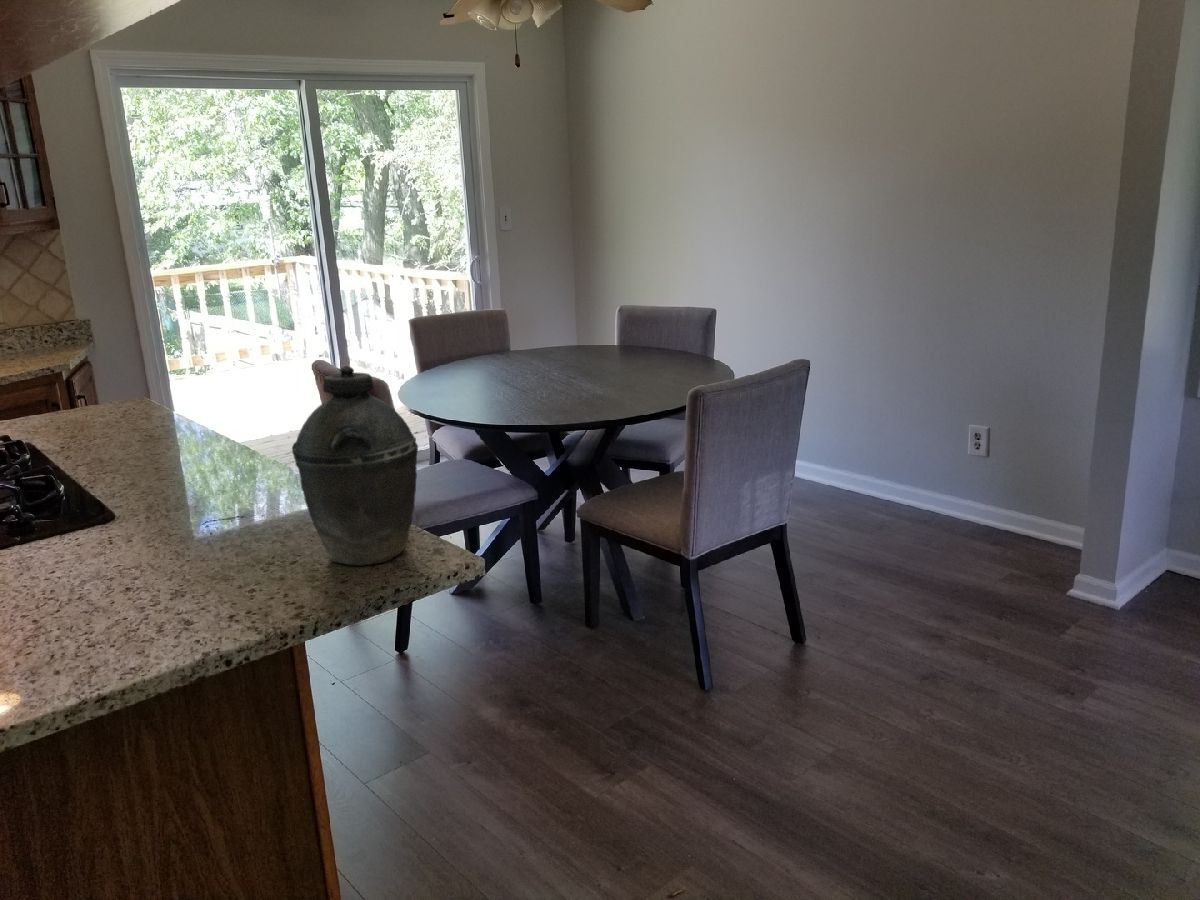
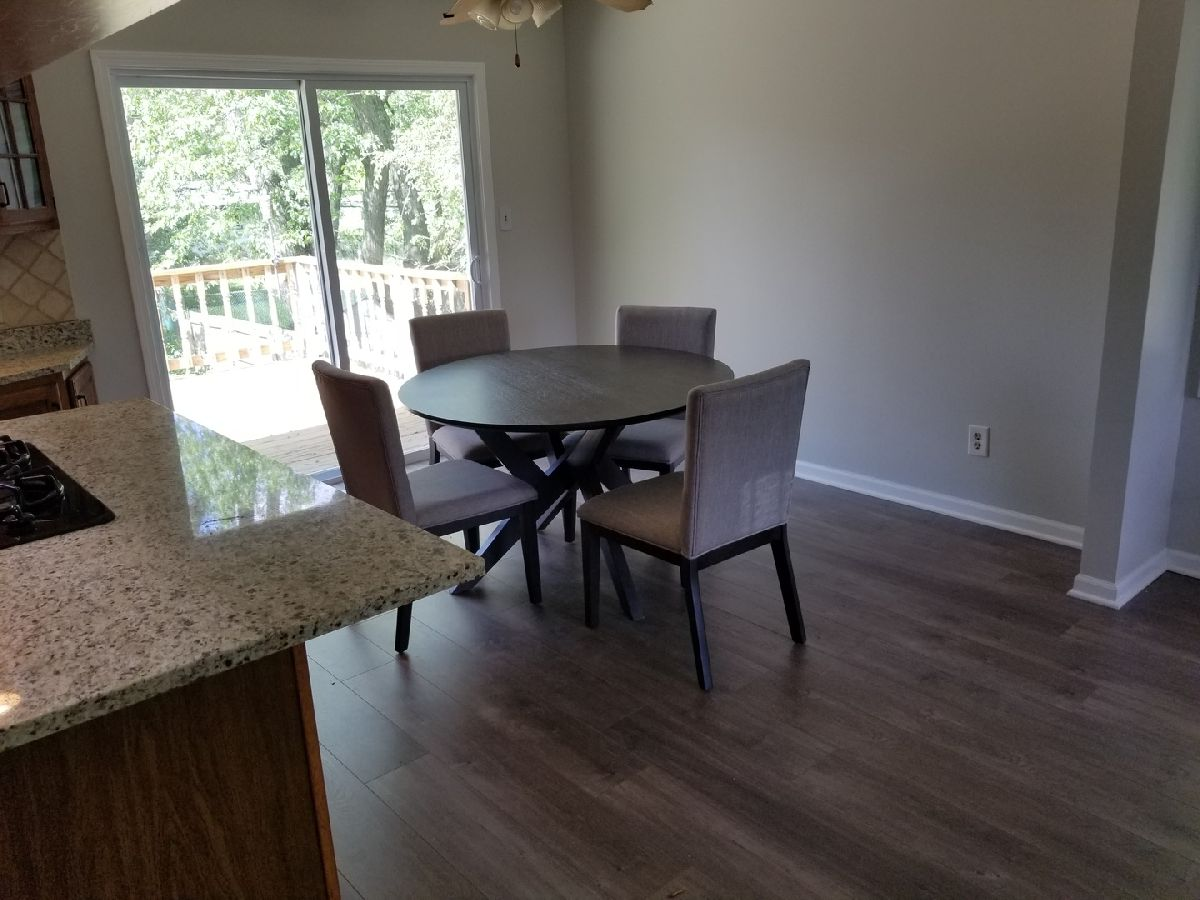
- kettle [291,365,419,567]
